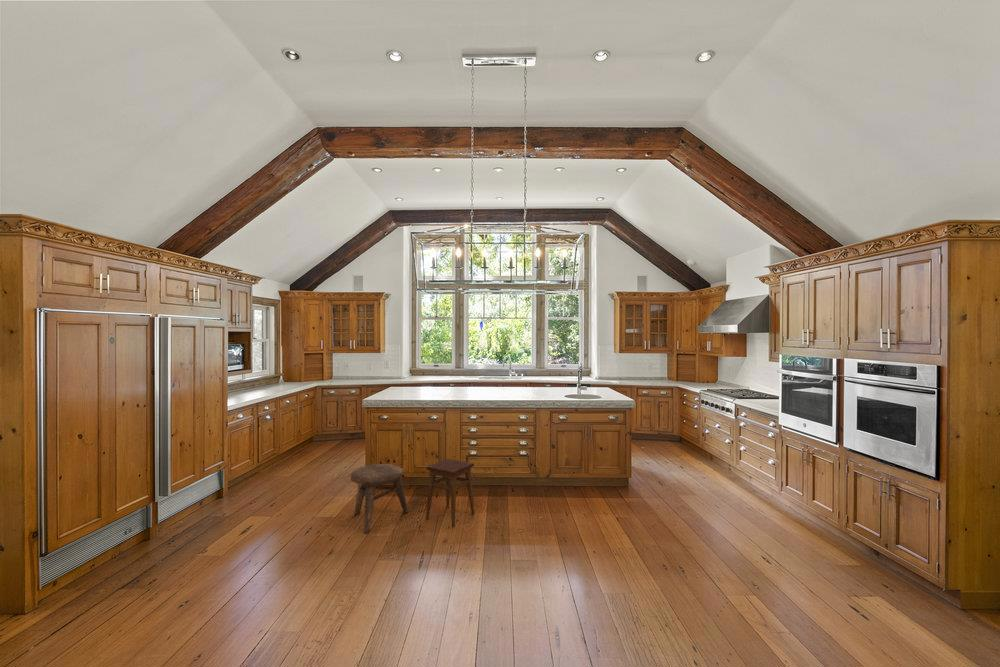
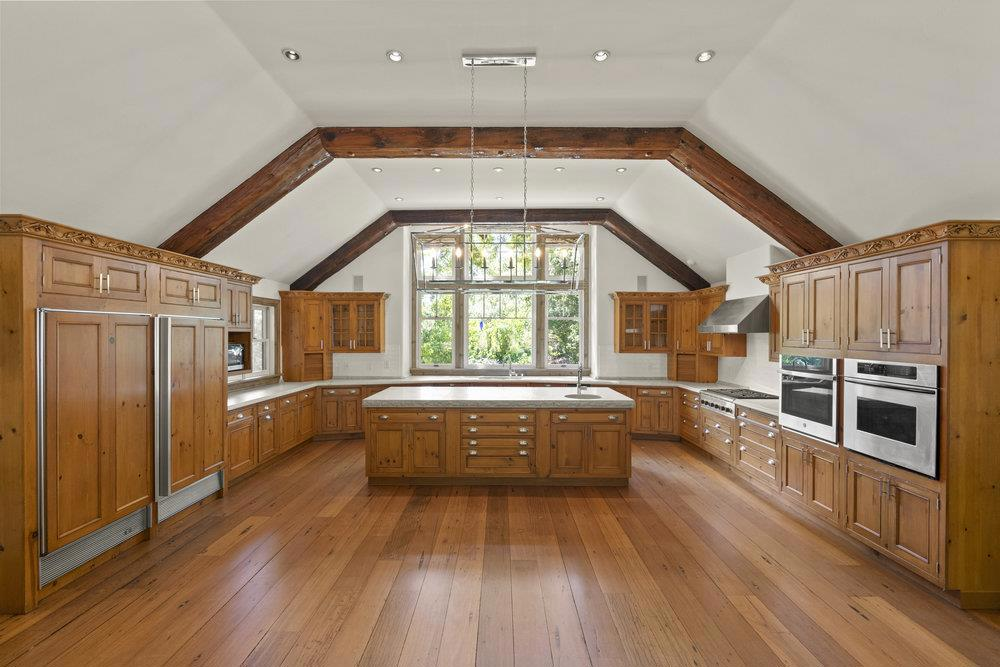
- stool [425,458,475,527]
- stool [350,463,409,534]
